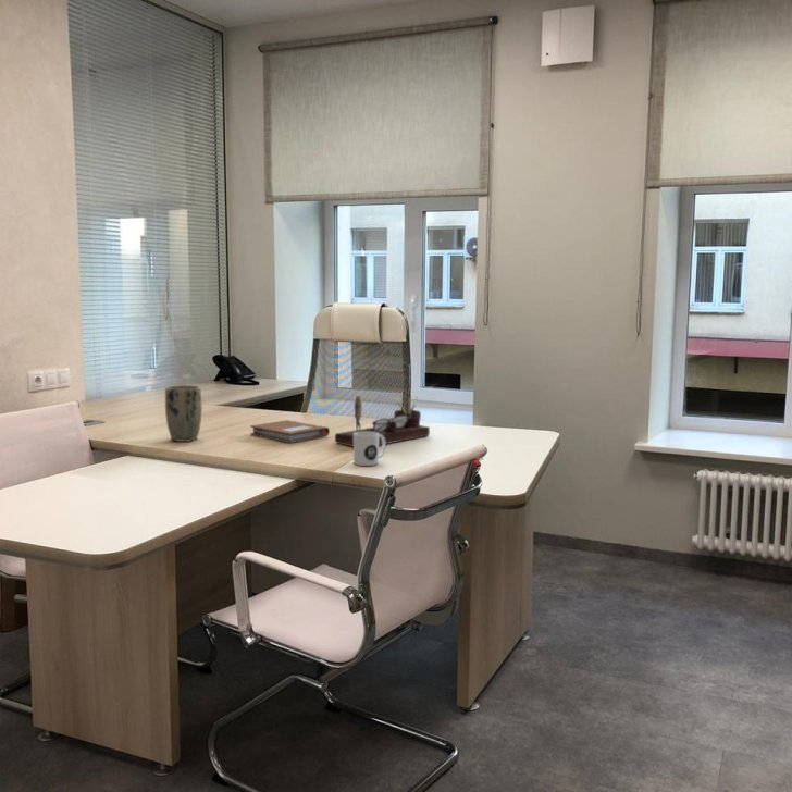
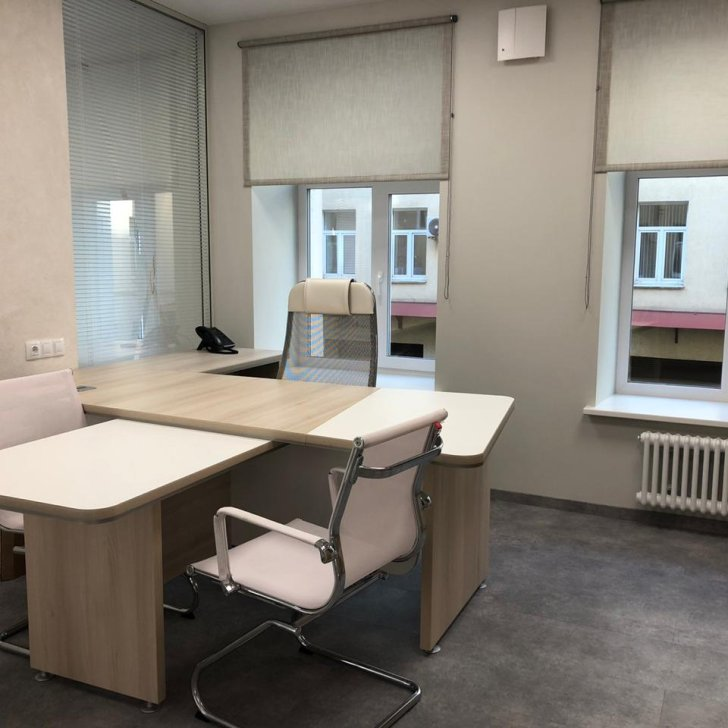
- mug [352,432,386,467]
- notebook [249,419,331,444]
- plant pot [164,384,203,443]
- desk organizer [334,395,431,447]
